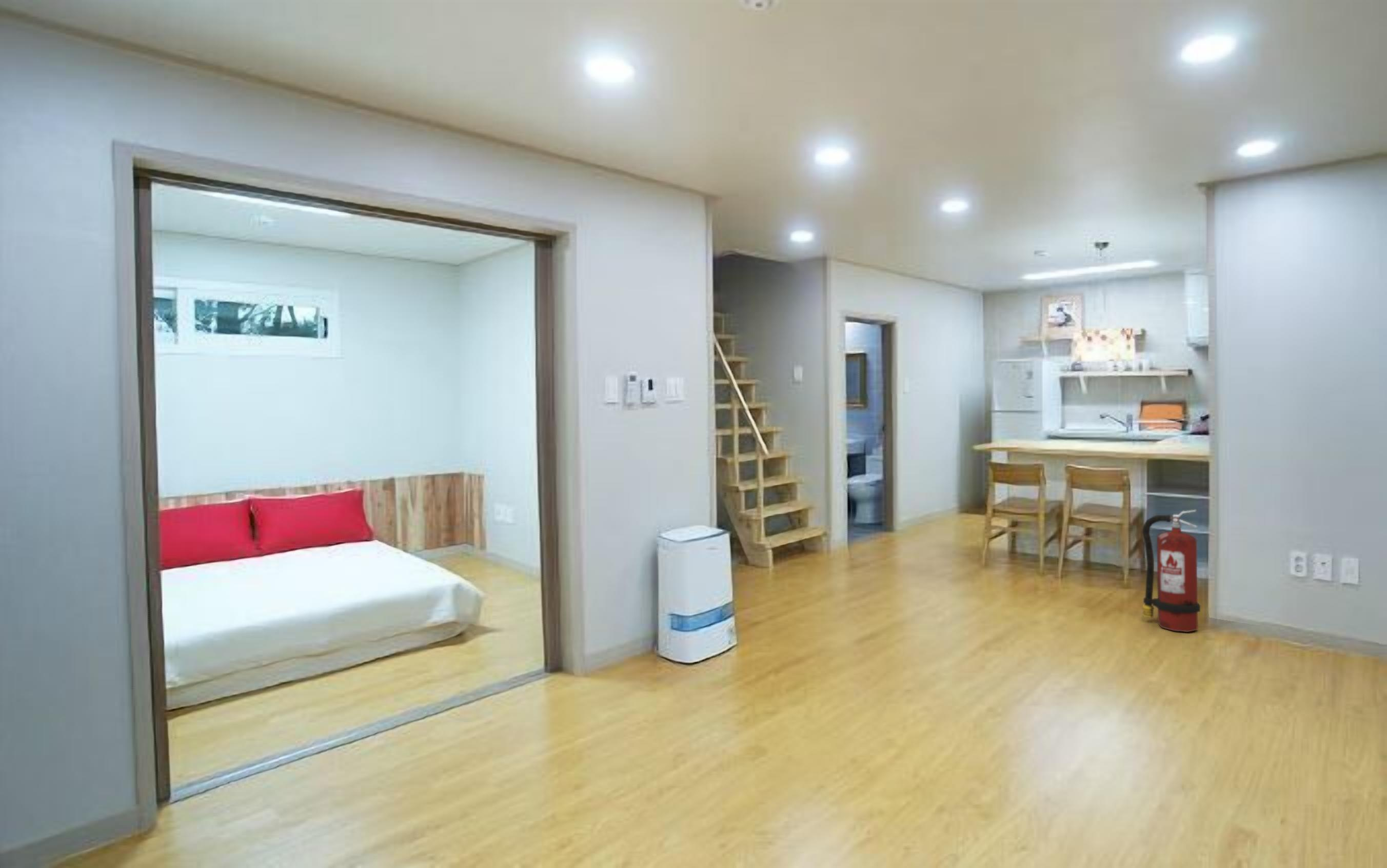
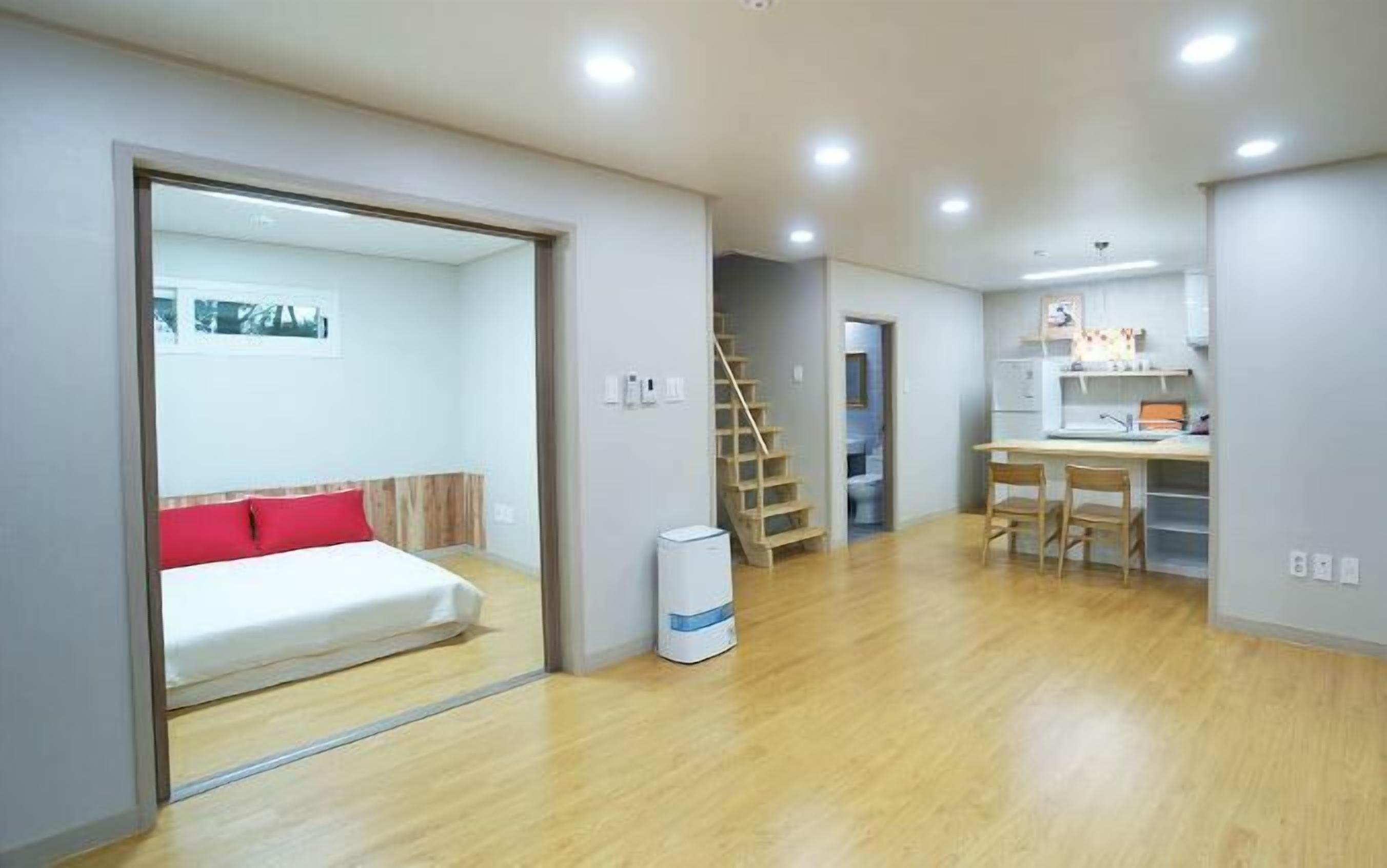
- fire extinguisher [1142,509,1201,633]
